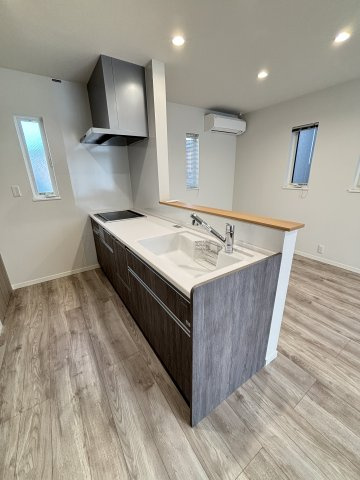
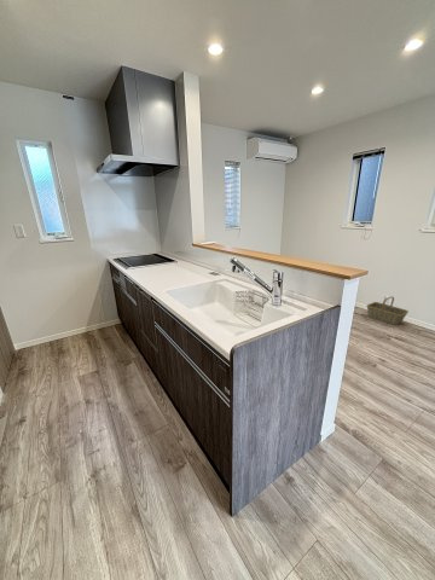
+ basket [366,295,410,326]
